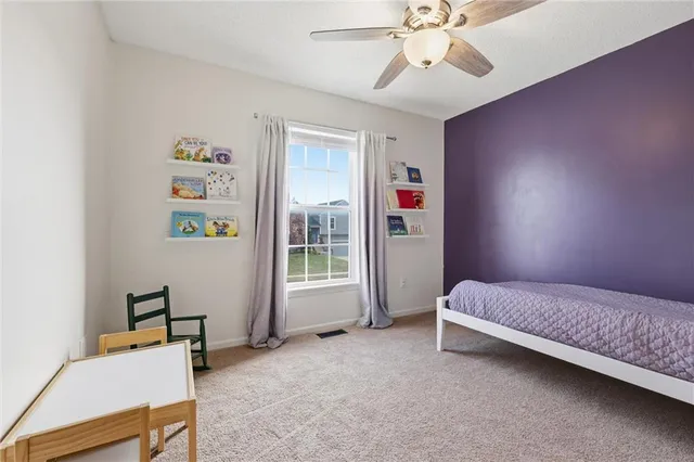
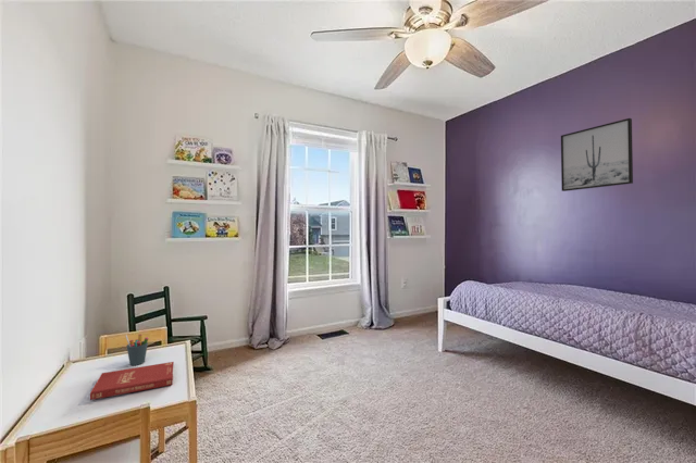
+ wall art [560,117,634,192]
+ pen holder [125,334,150,366]
+ book [89,361,175,401]
